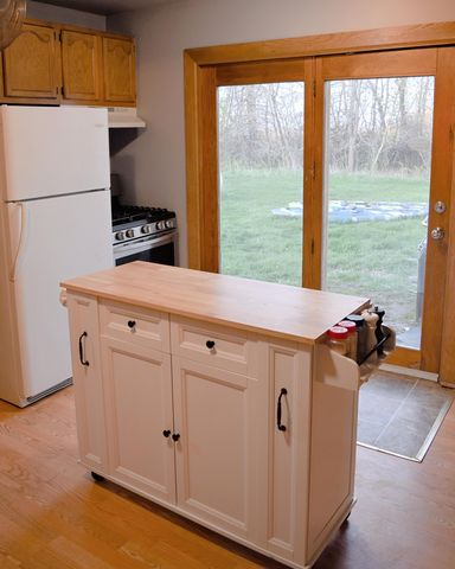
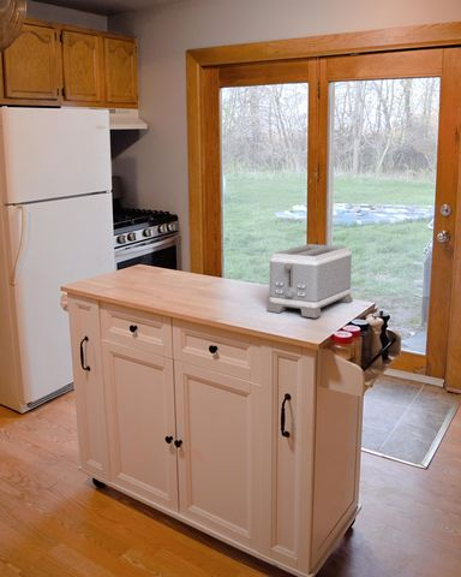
+ toaster [265,243,354,319]
